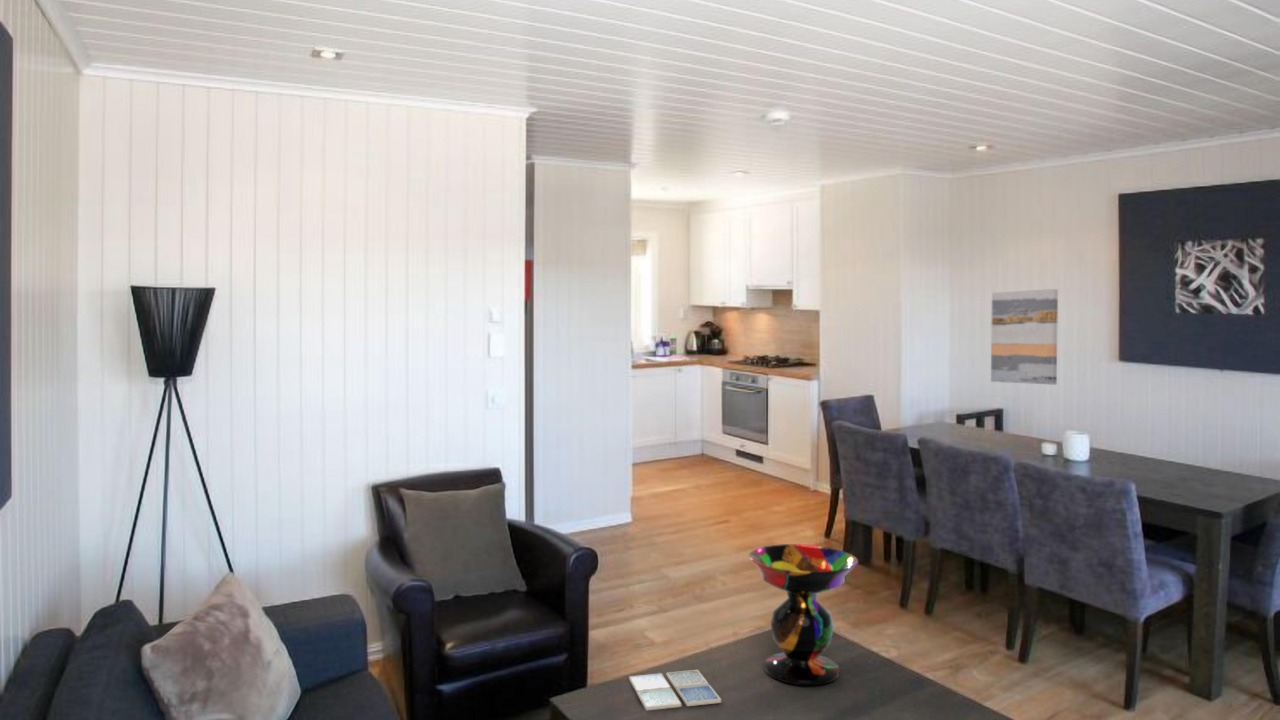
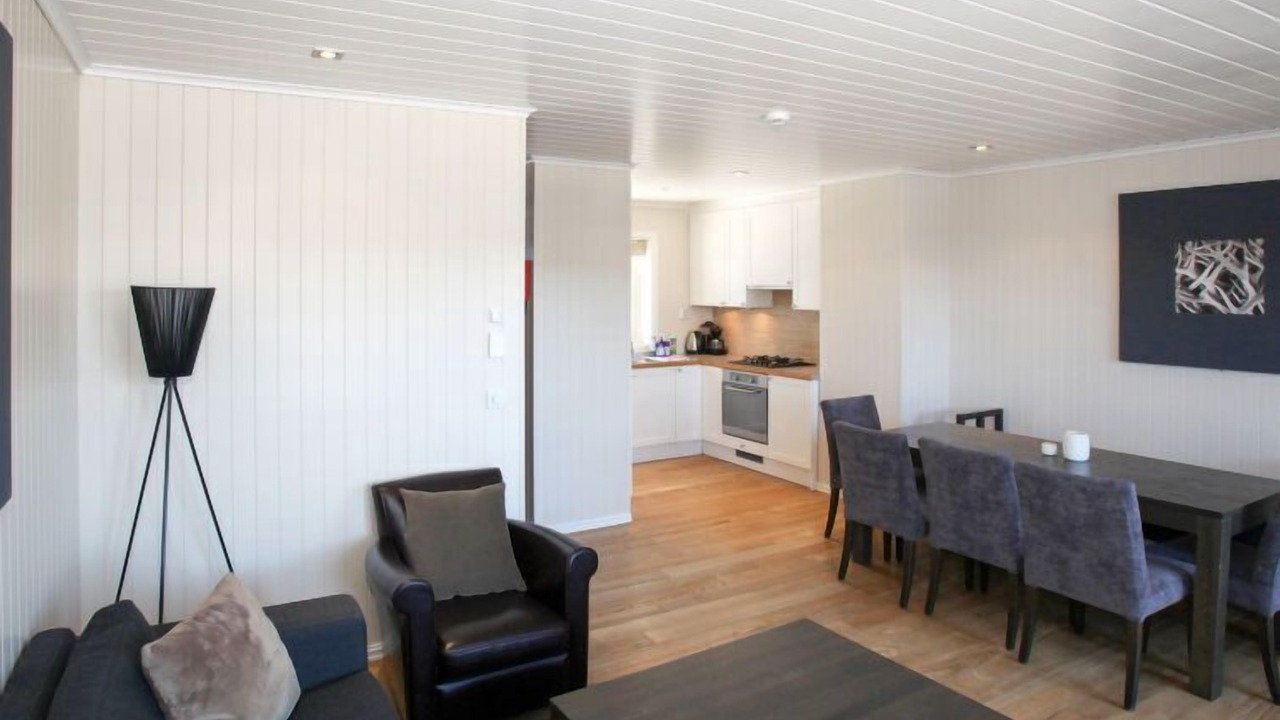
- drink coaster [628,669,722,712]
- decorative bowl [747,543,859,687]
- wall art [990,288,1059,386]
